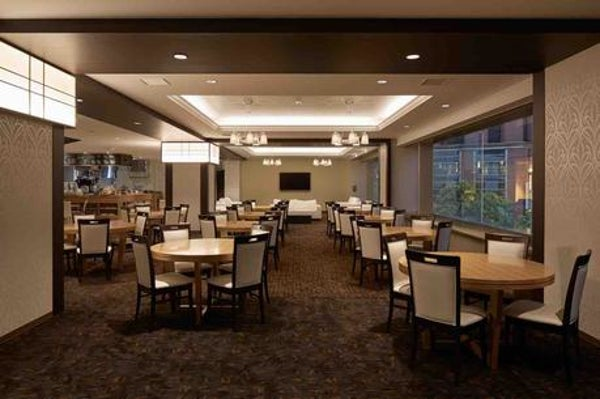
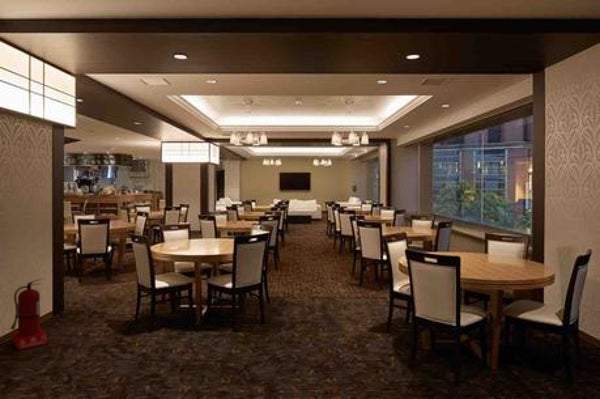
+ fire extinguisher [9,278,50,351]
